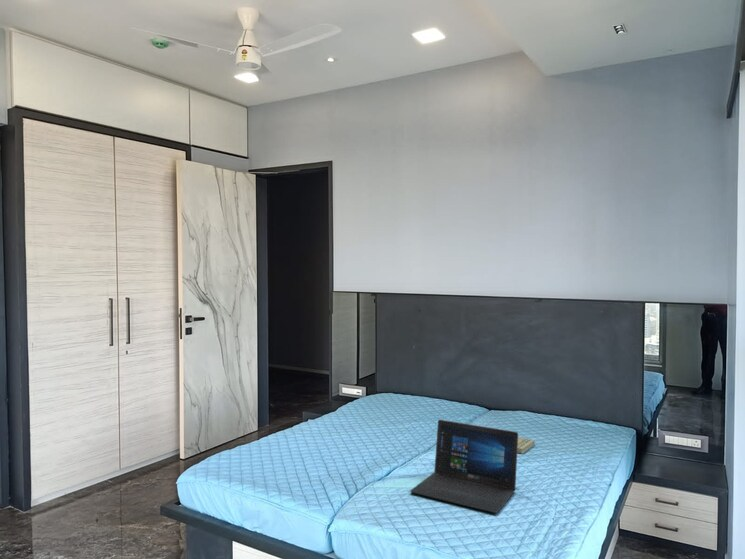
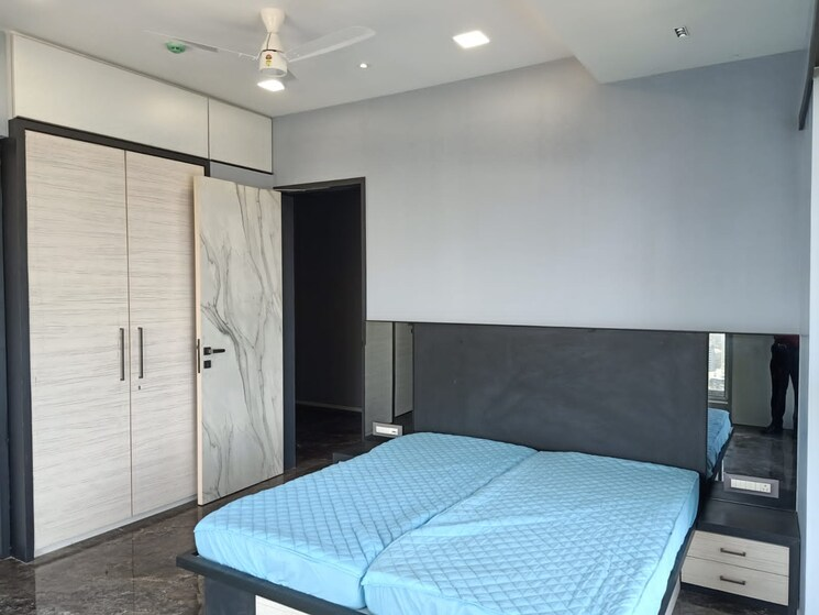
- book [517,436,536,455]
- laptop [409,419,519,514]
